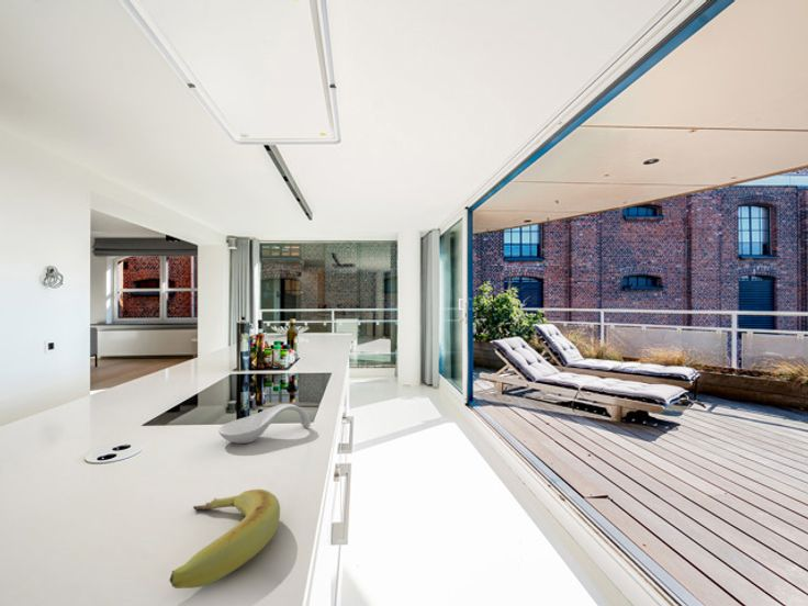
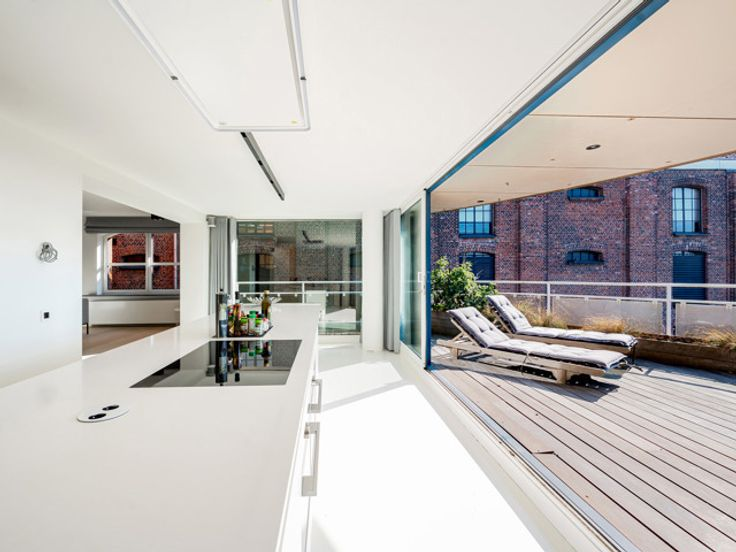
- spoon rest [217,403,312,445]
- banana [169,489,281,590]
